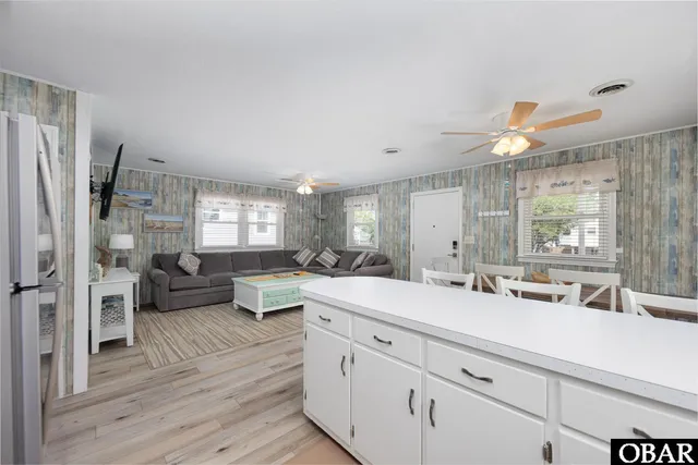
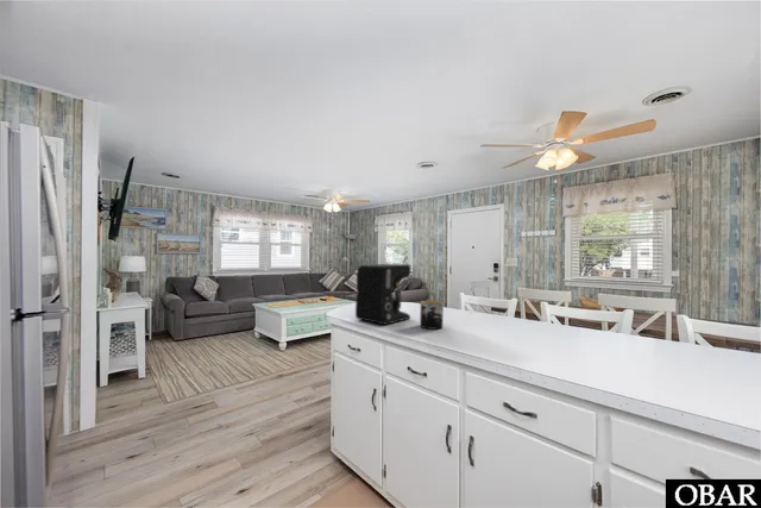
+ mug [419,300,445,331]
+ coffee maker [354,263,411,326]
